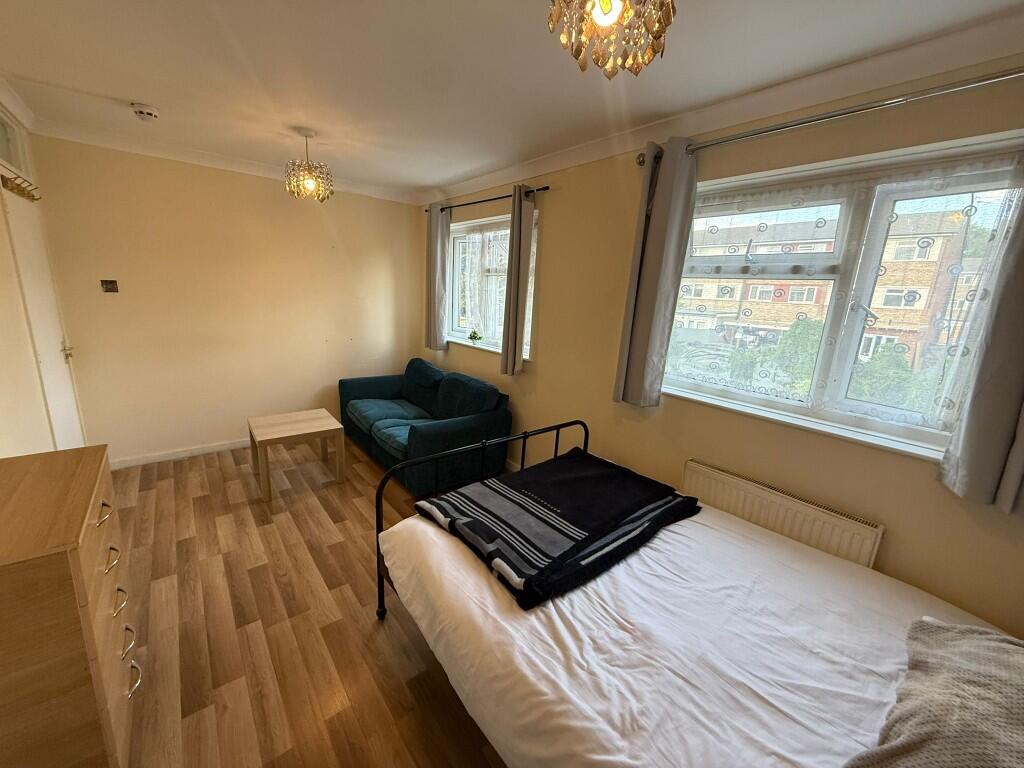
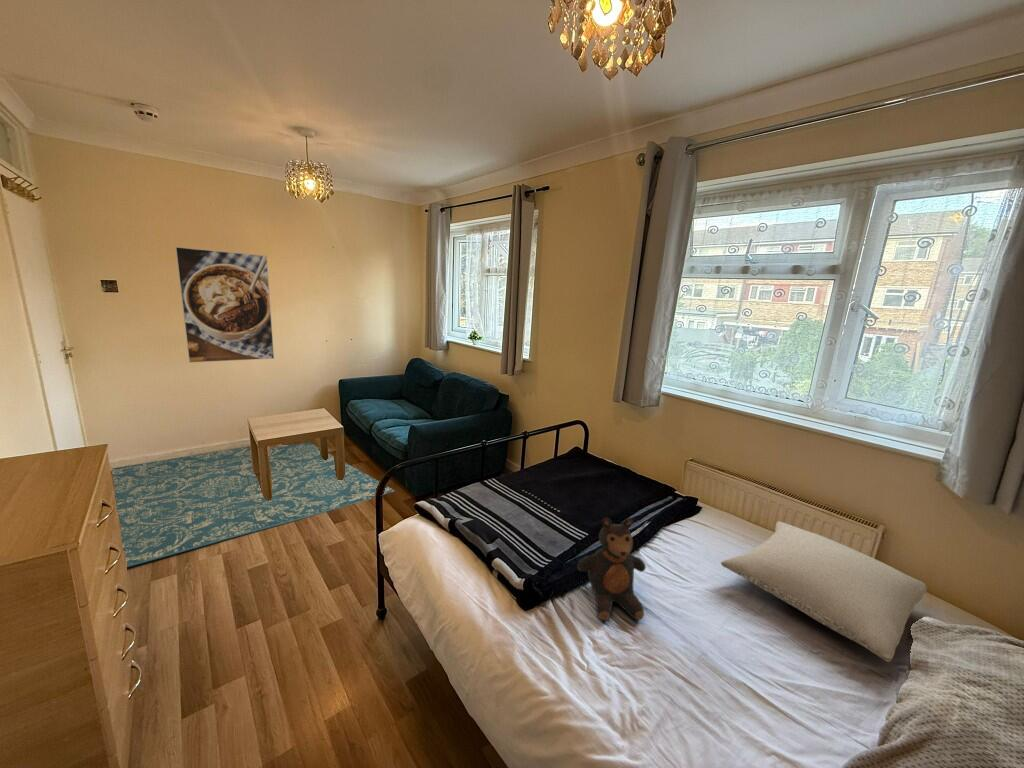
+ teddy bear [576,517,647,621]
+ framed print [175,246,275,364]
+ pillow [720,520,928,663]
+ rug [110,441,396,568]
